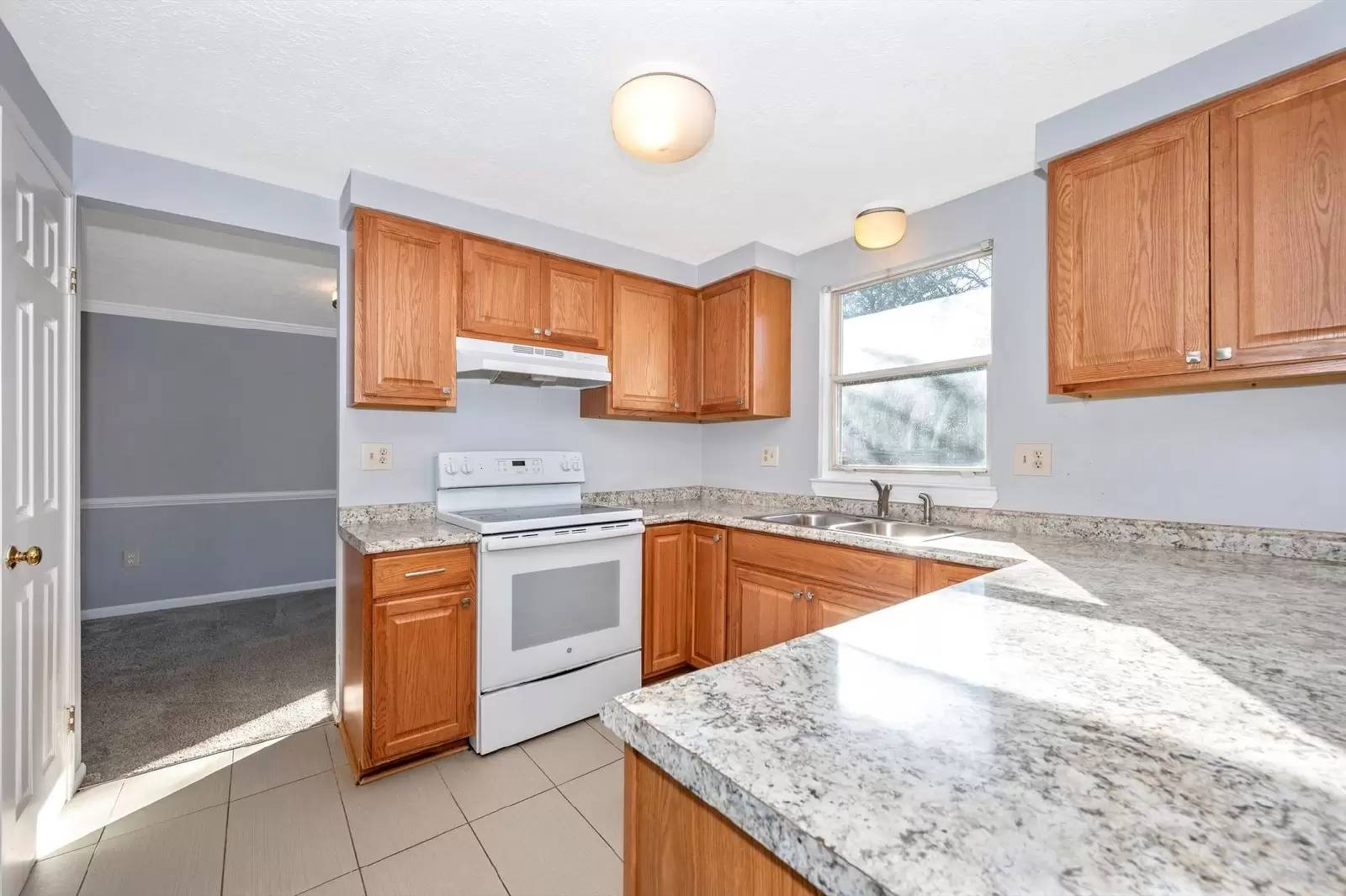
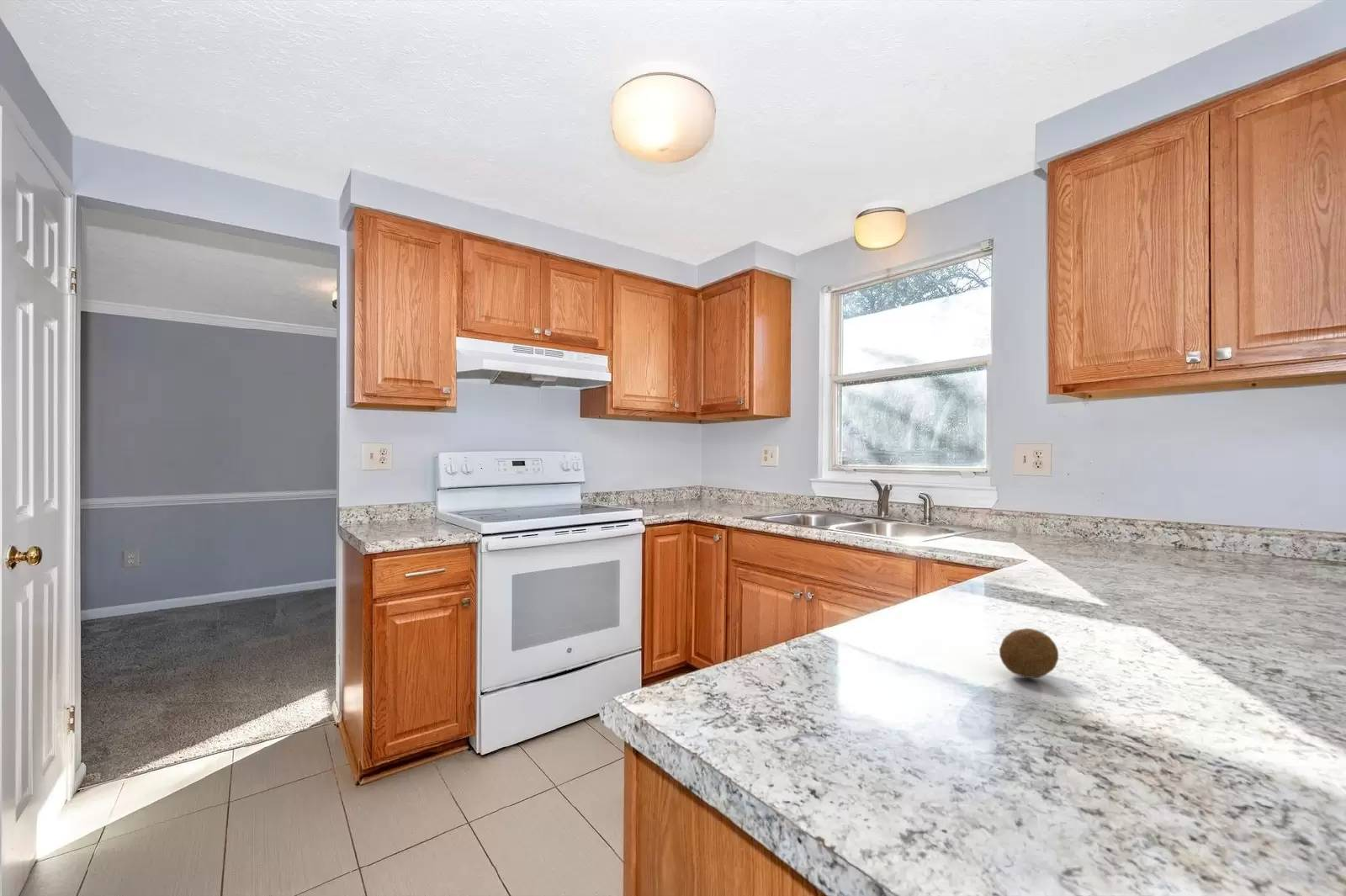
+ fruit [999,628,1059,679]
